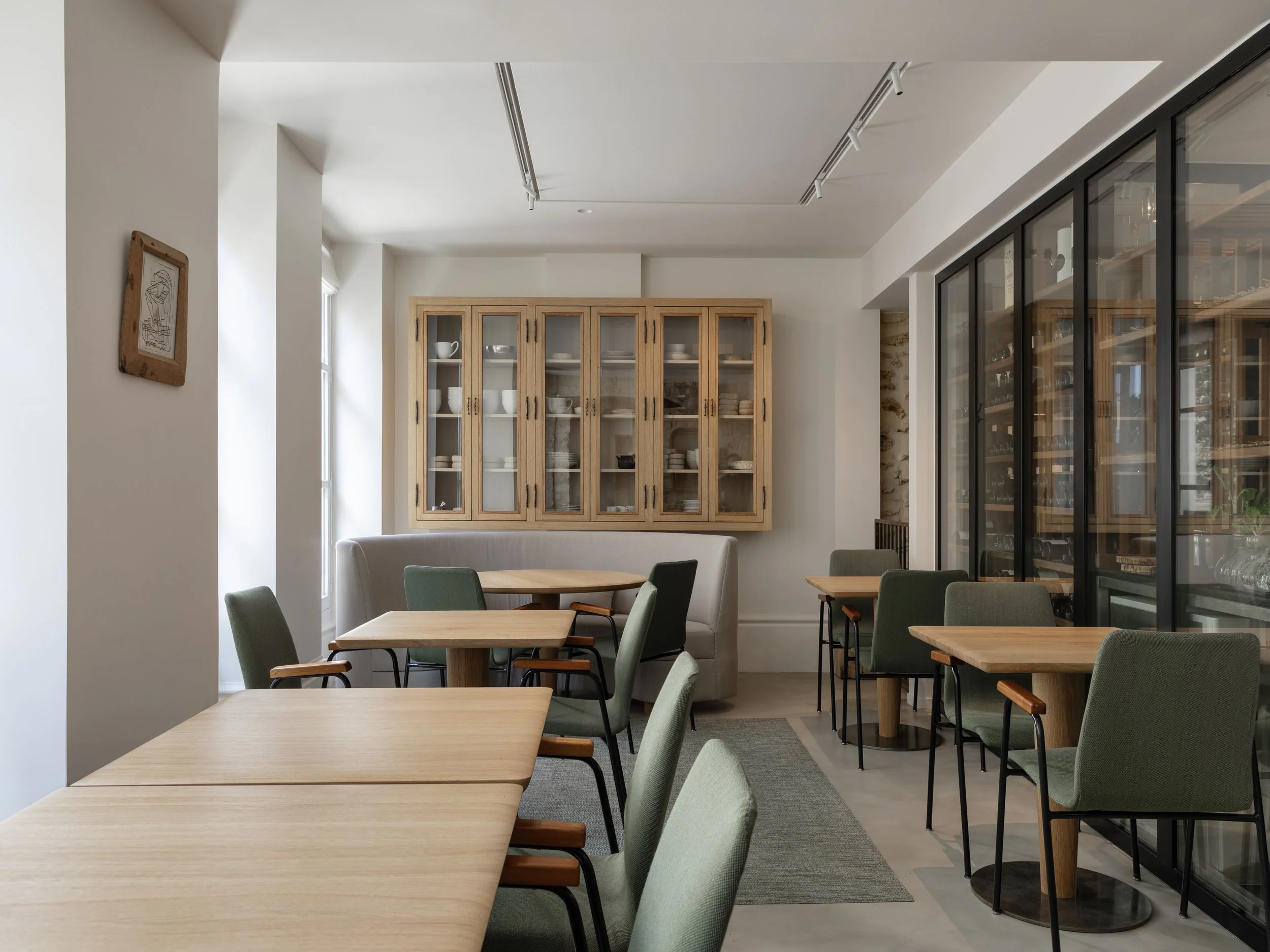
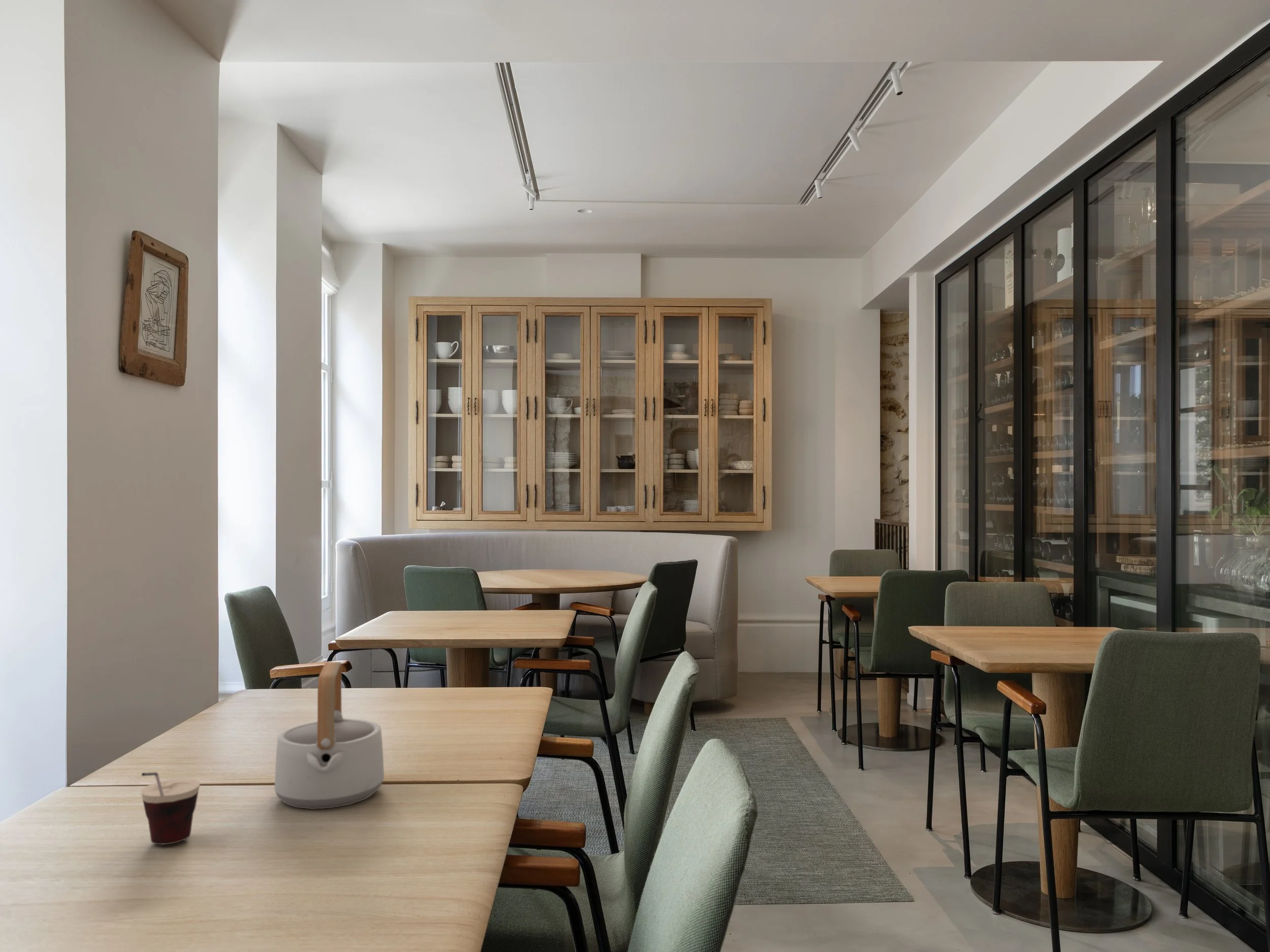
+ teapot [274,661,385,810]
+ cup [141,772,201,845]
